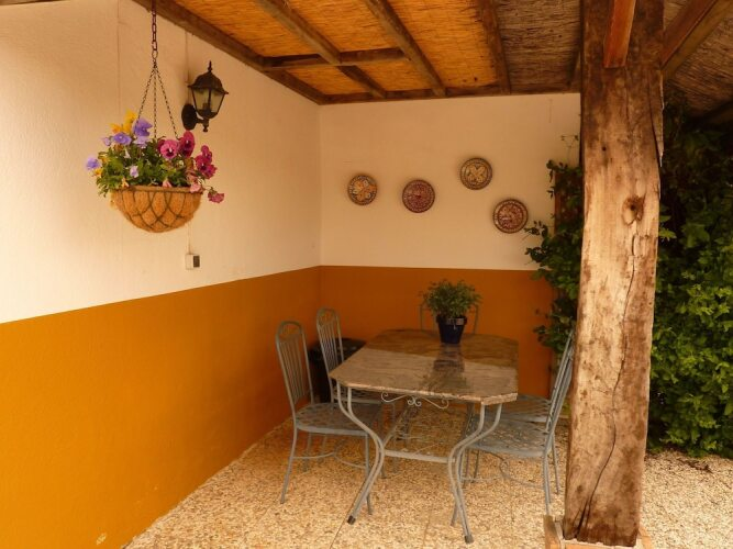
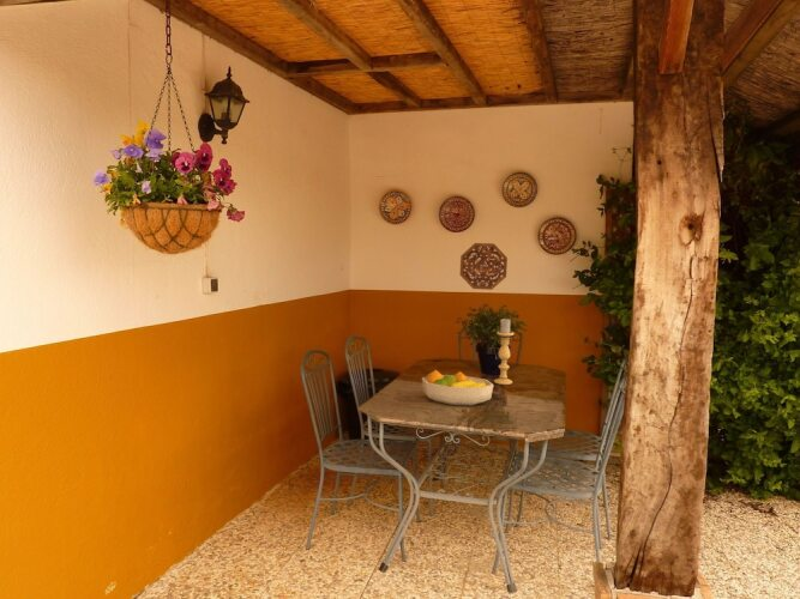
+ fruit bowl [421,369,494,406]
+ decorative platter [458,242,509,291]
+ candle holder [493,317,515,386]
